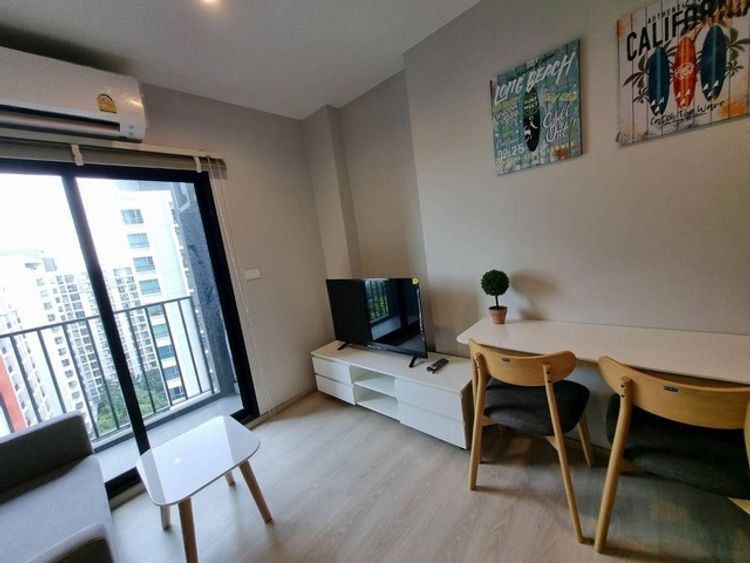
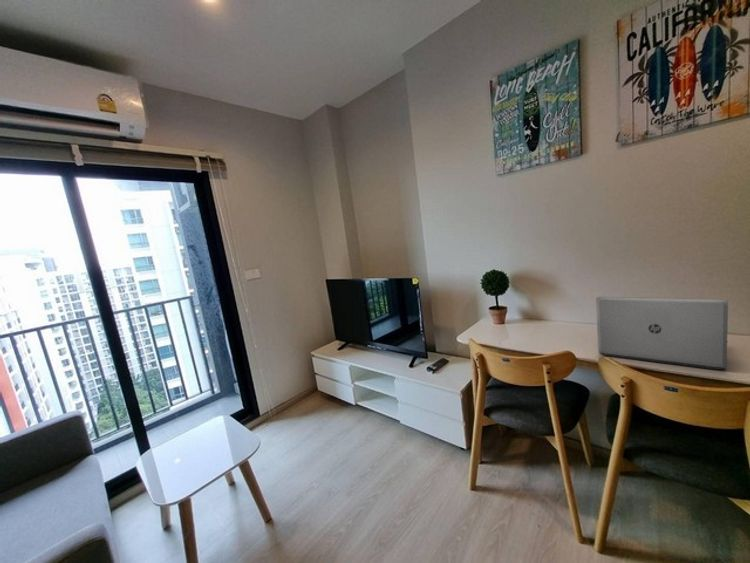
+ laptop [595,296,729,371]
